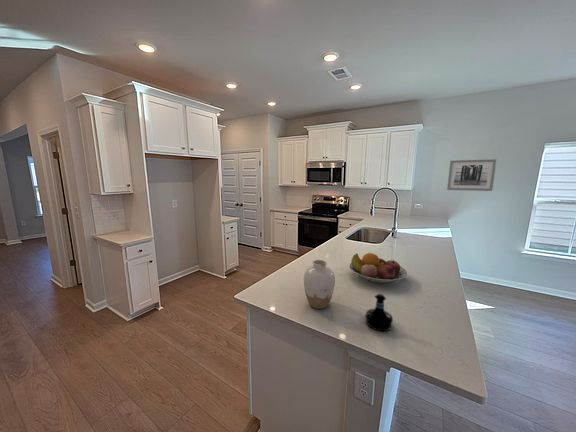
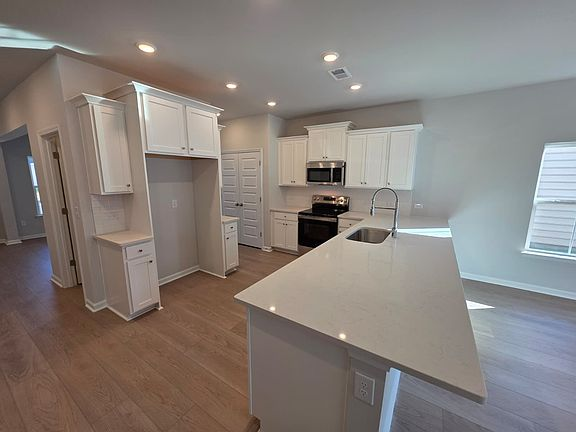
- wall art [446,158,498,192]
- tequila bottle [364,293,394,332]
- vase [303,259,336,310]
- fruit bowl [348,252,408,284]
